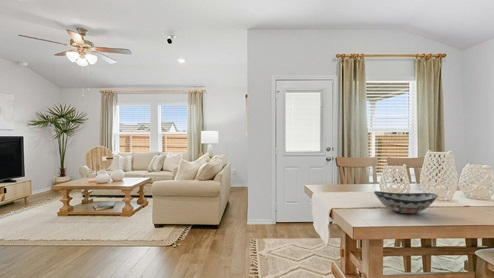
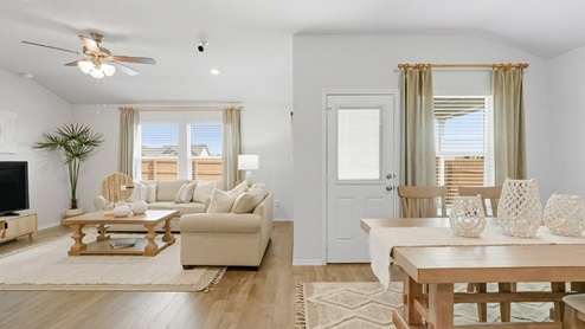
- decorative bowl [373,190,439,215]
